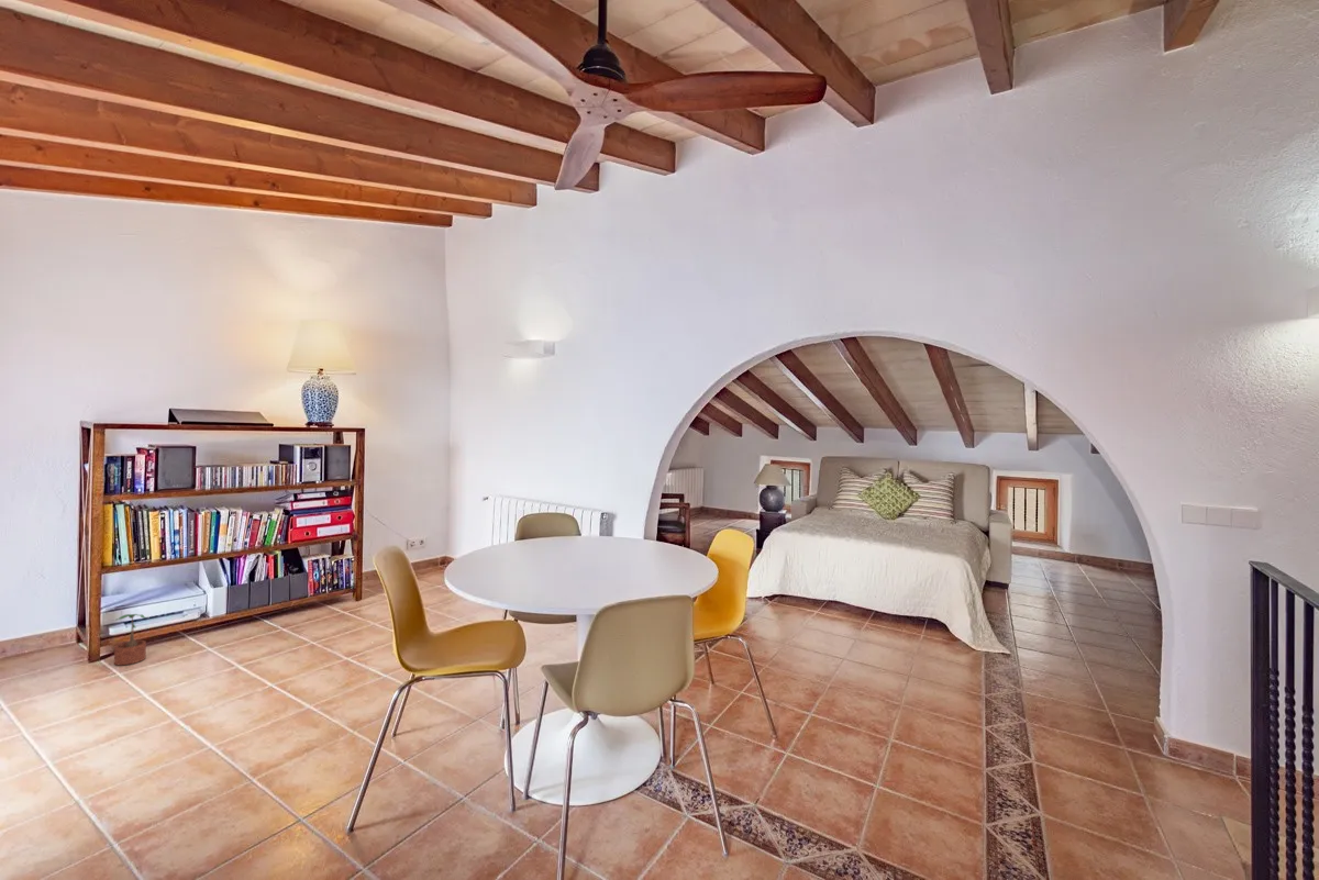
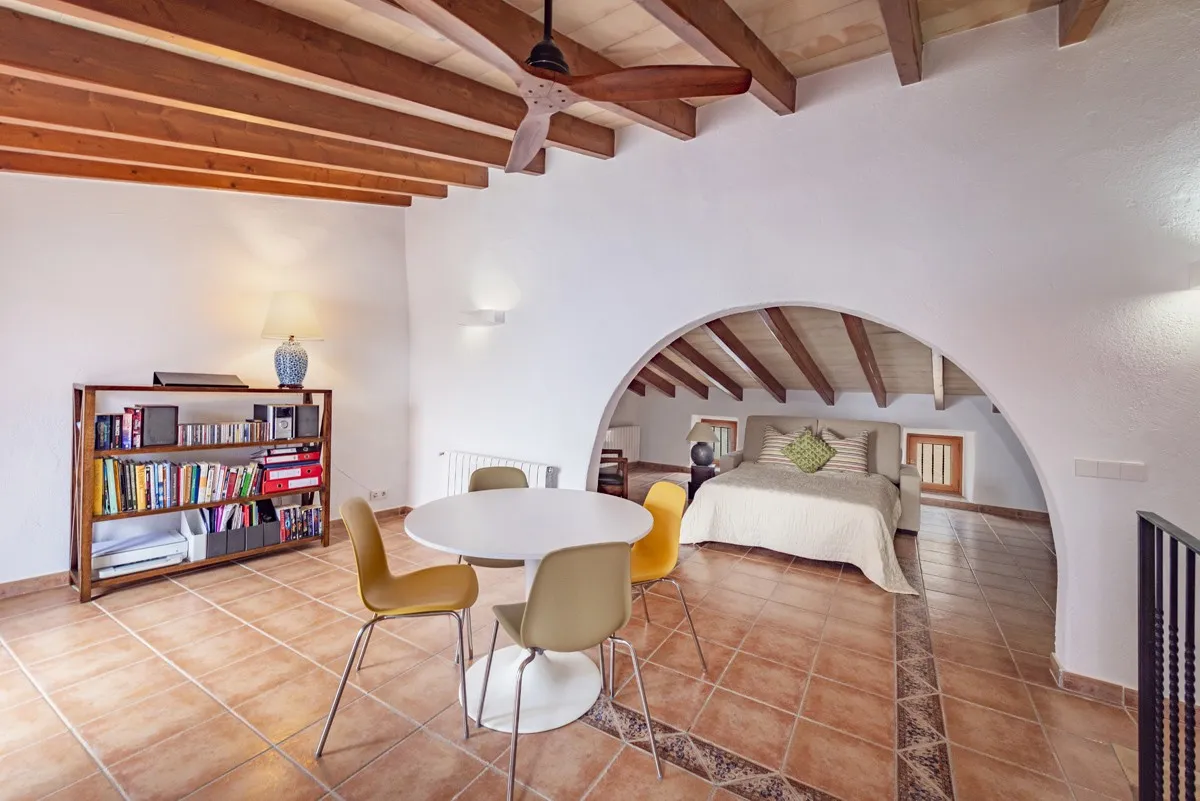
- potted plant [113,613,147,666]
